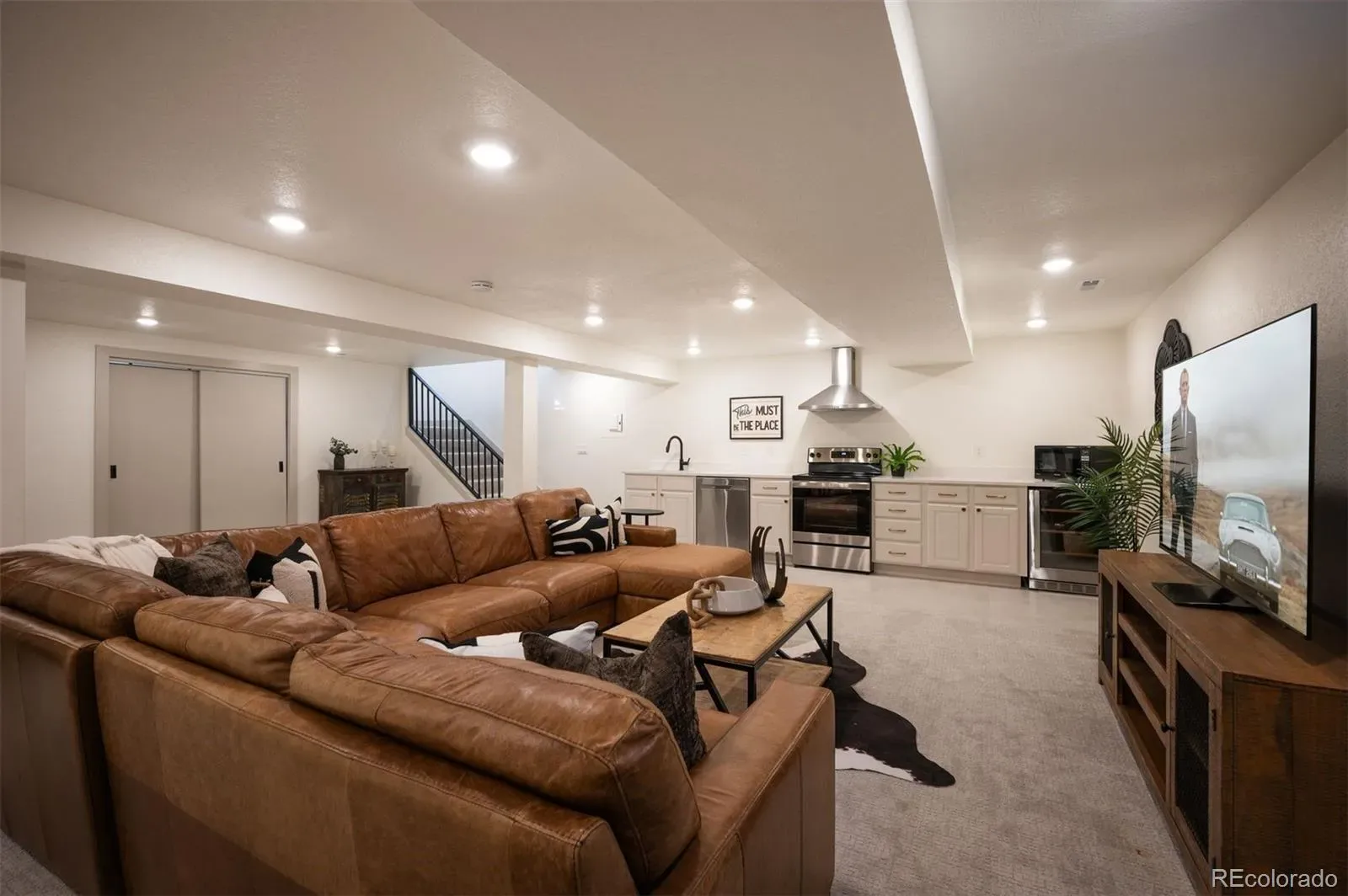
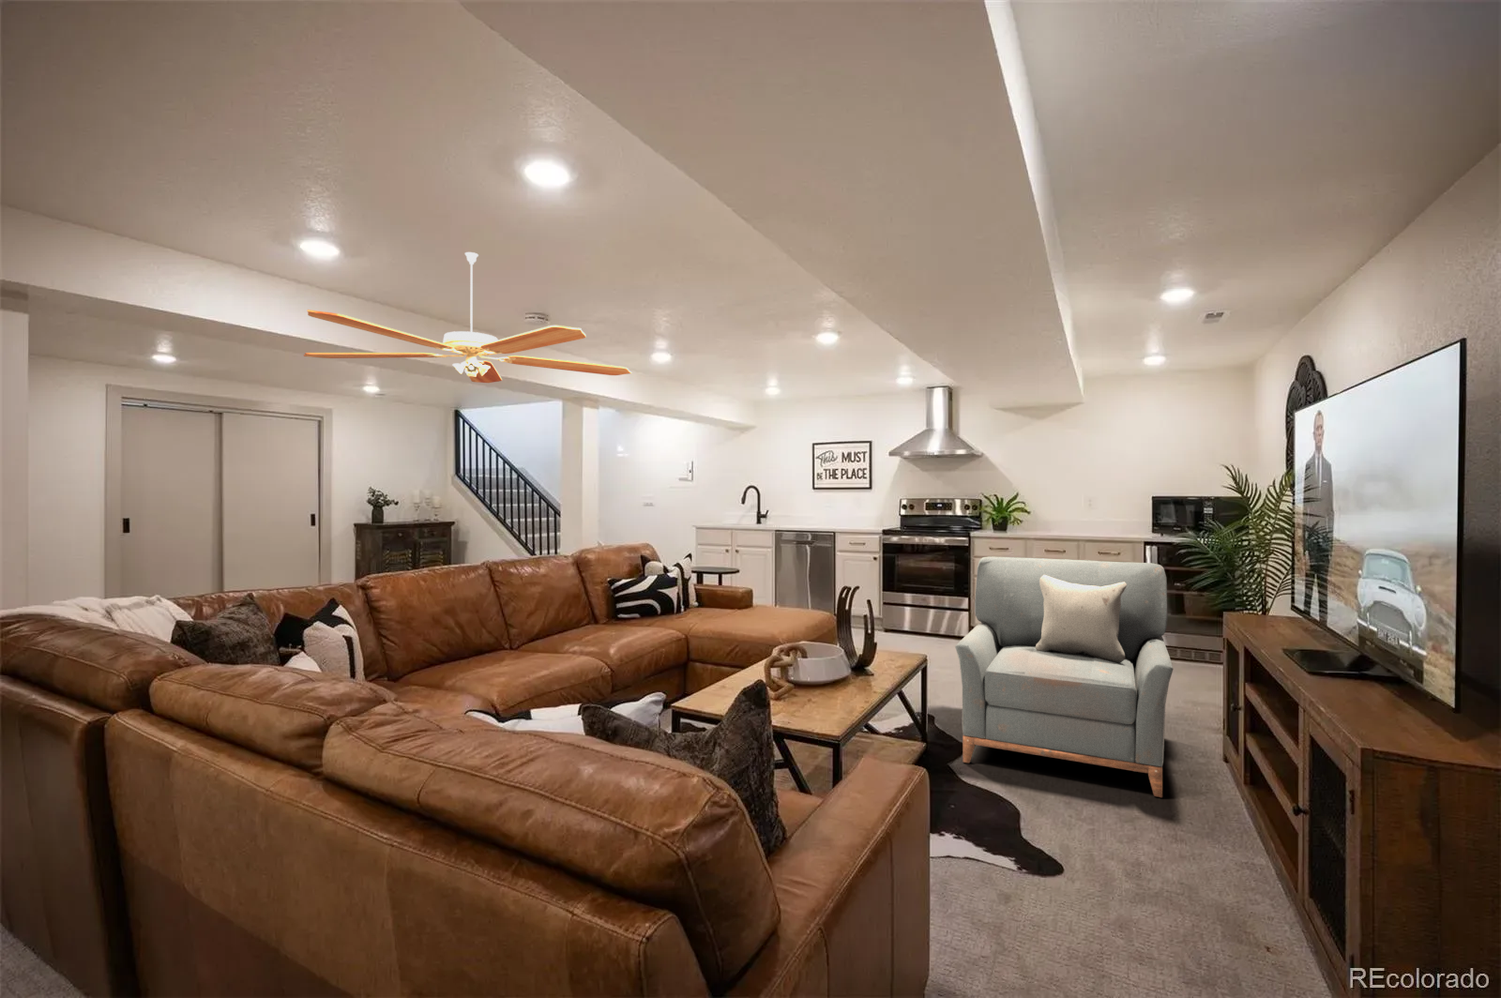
+ armchair [954,556,1174,799]
+ ceiling fan [303,252,632,383]
